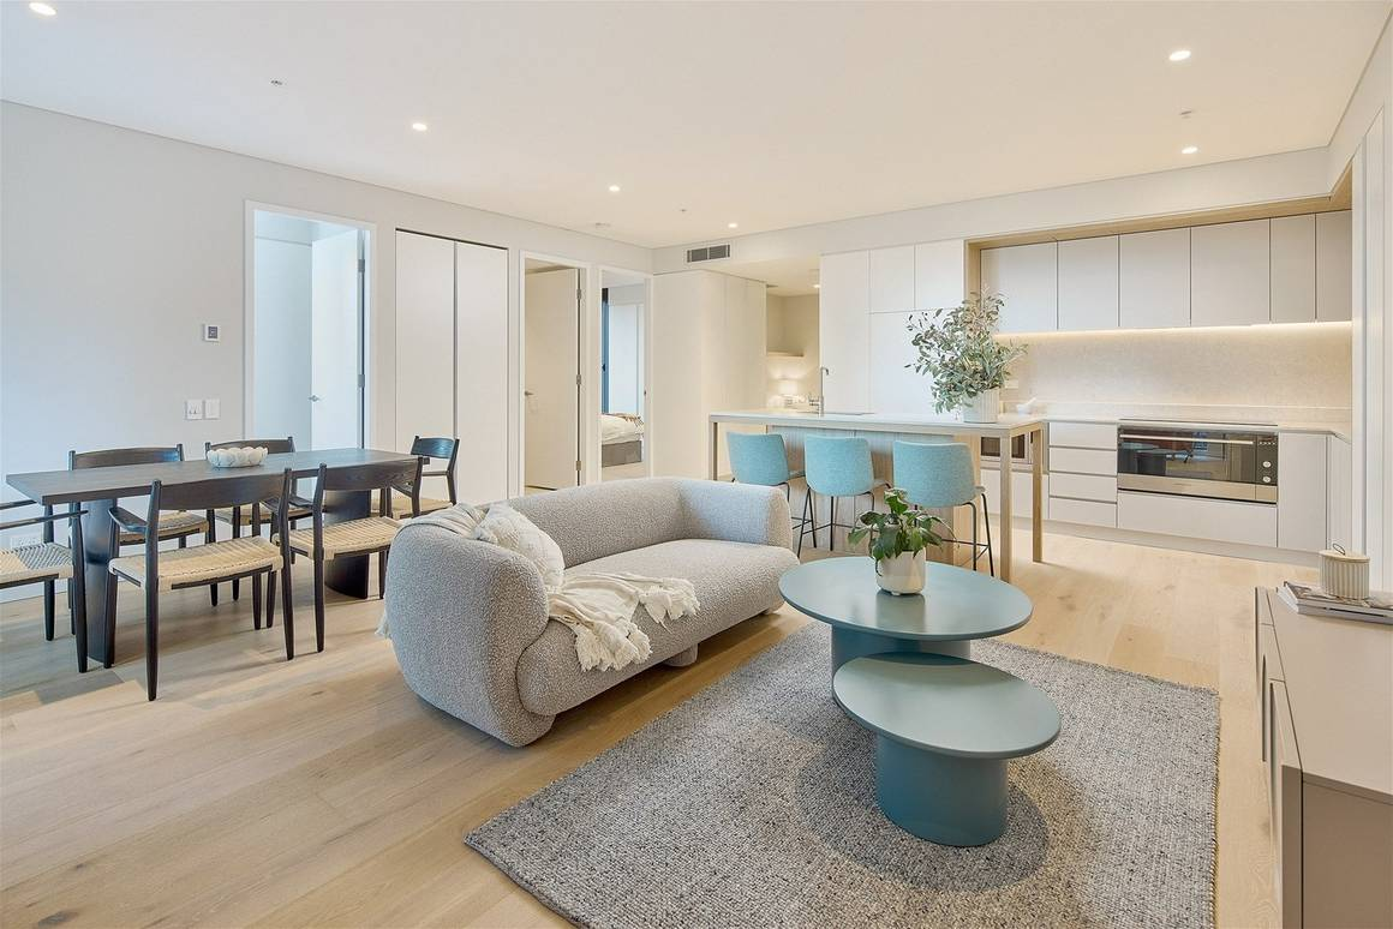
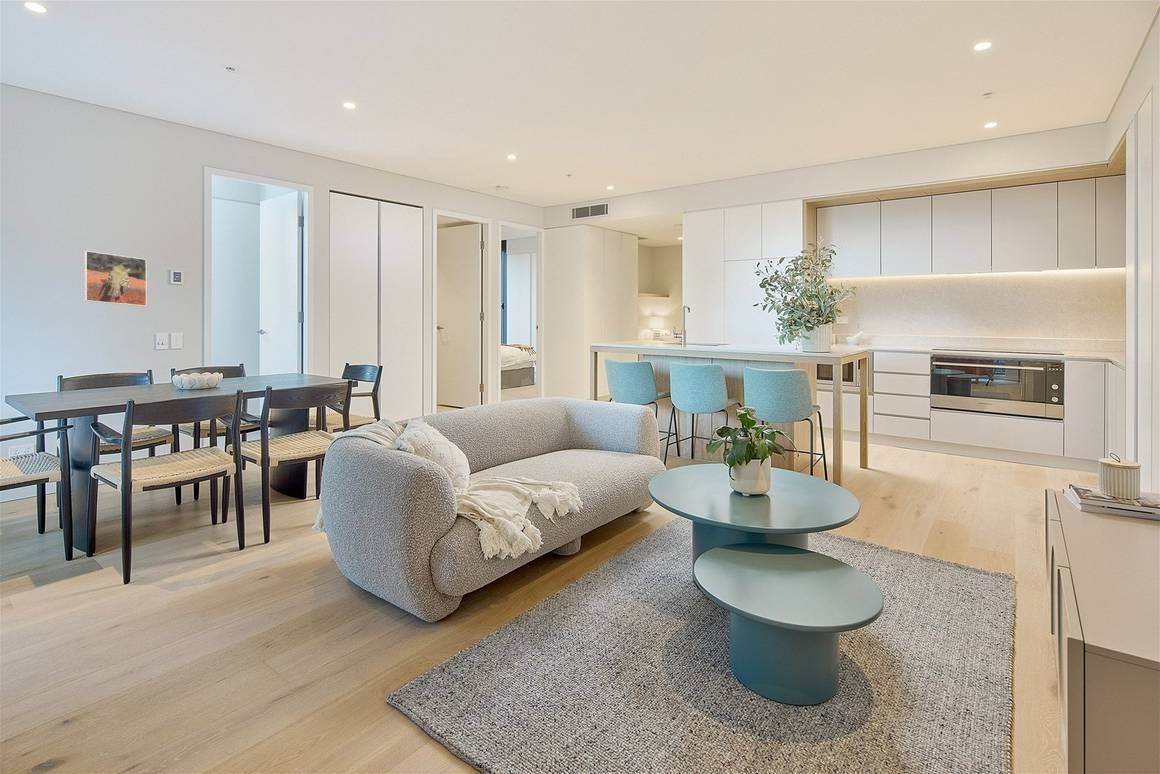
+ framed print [84,250,148,307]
